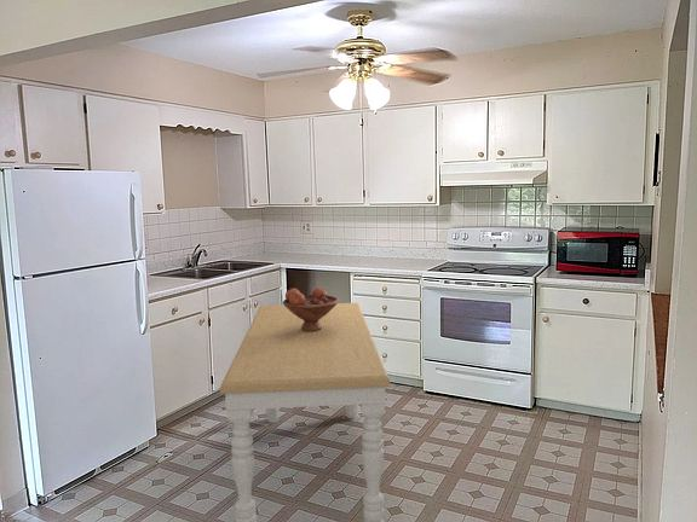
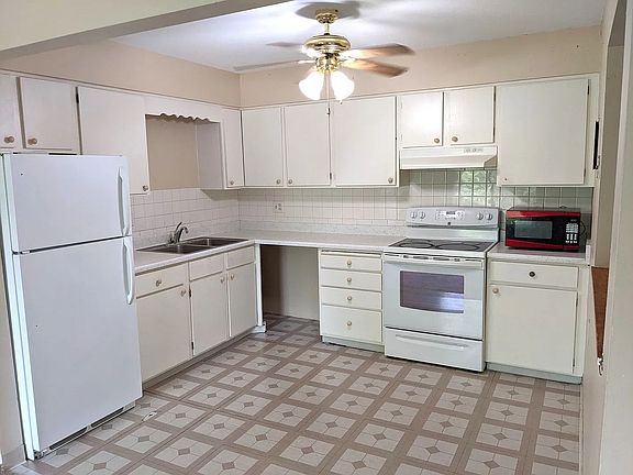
- dining table [219,302,391,522]
- fruit bowl [282,286,340,331]
